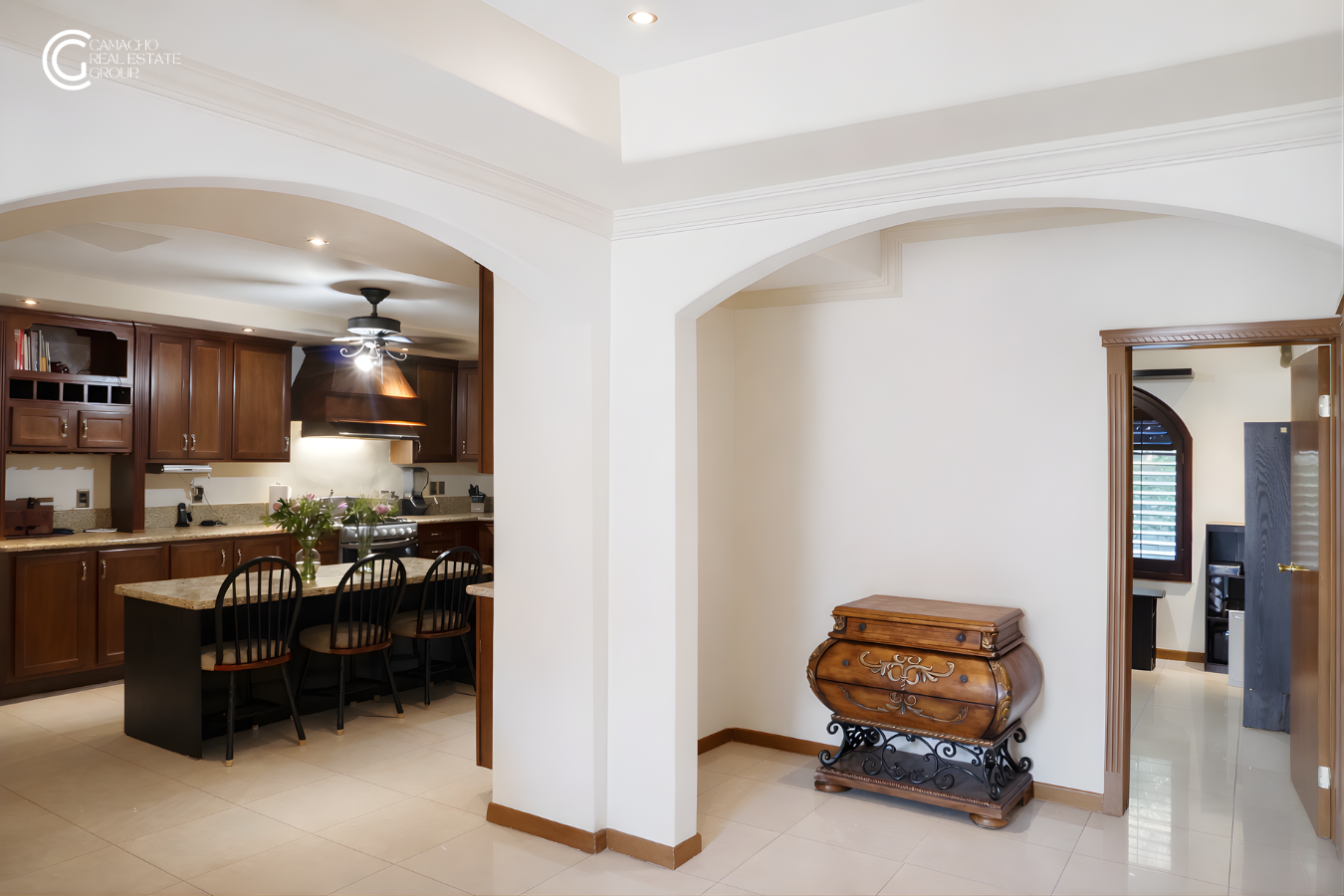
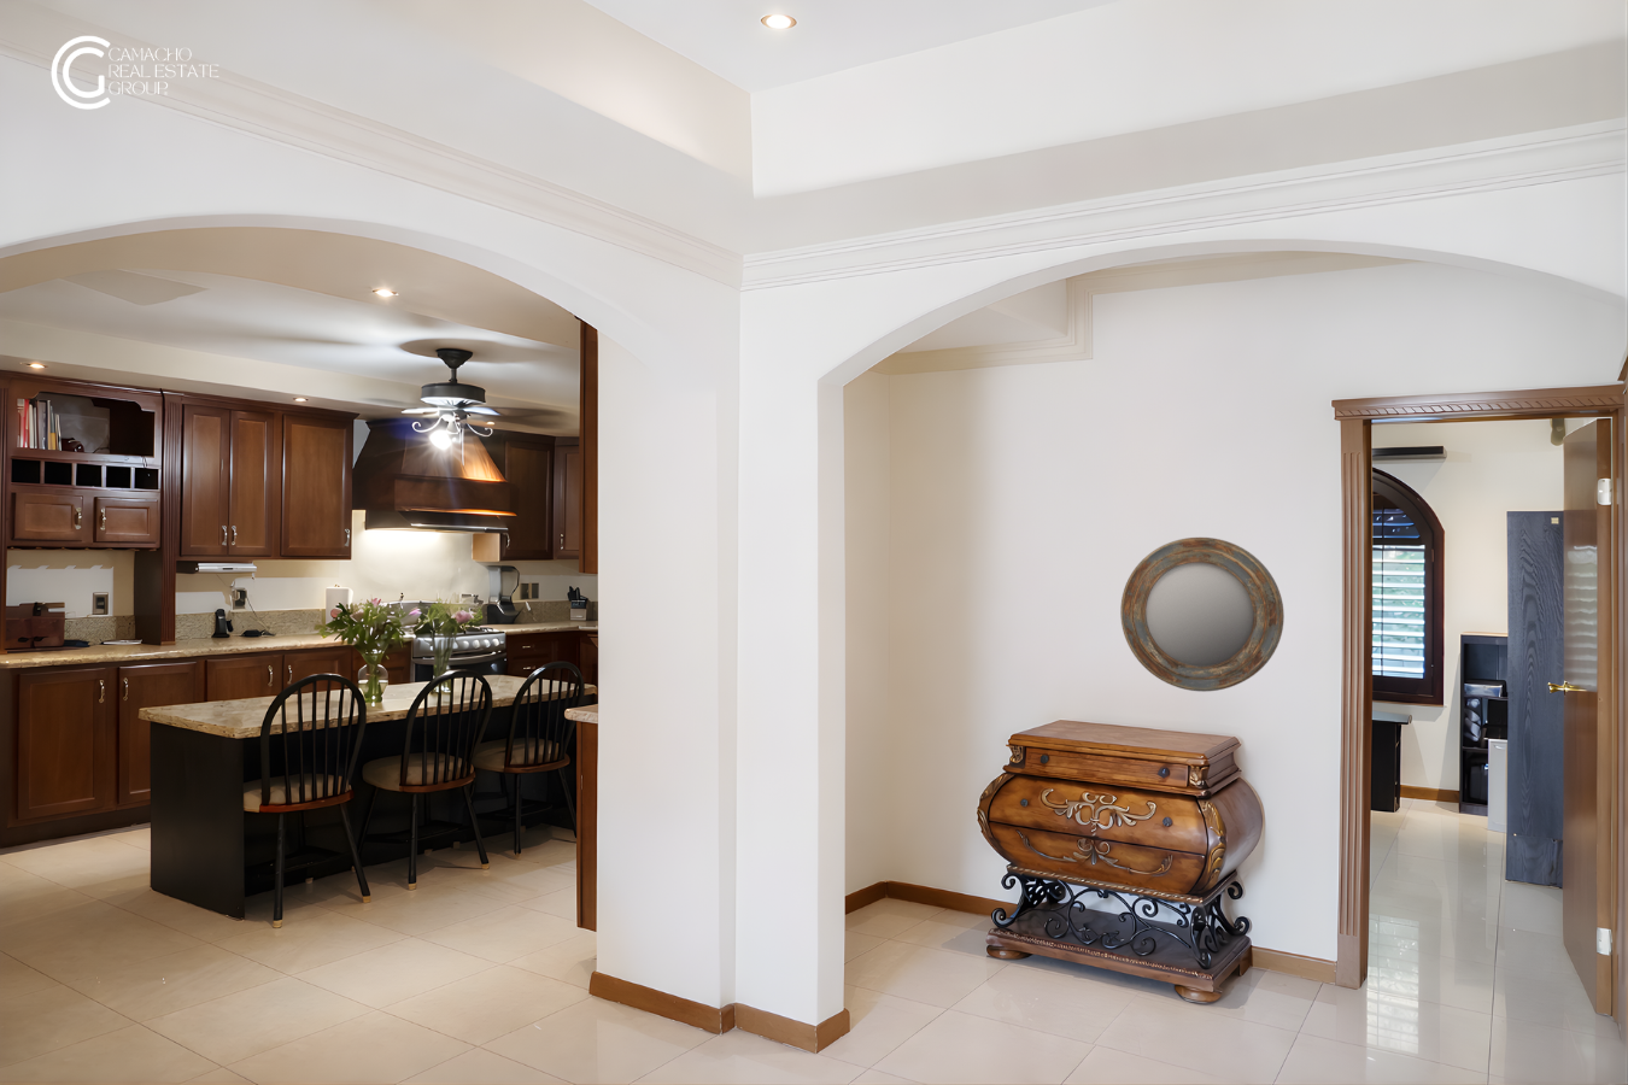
+ home mirror [1119,536,1285,693]
